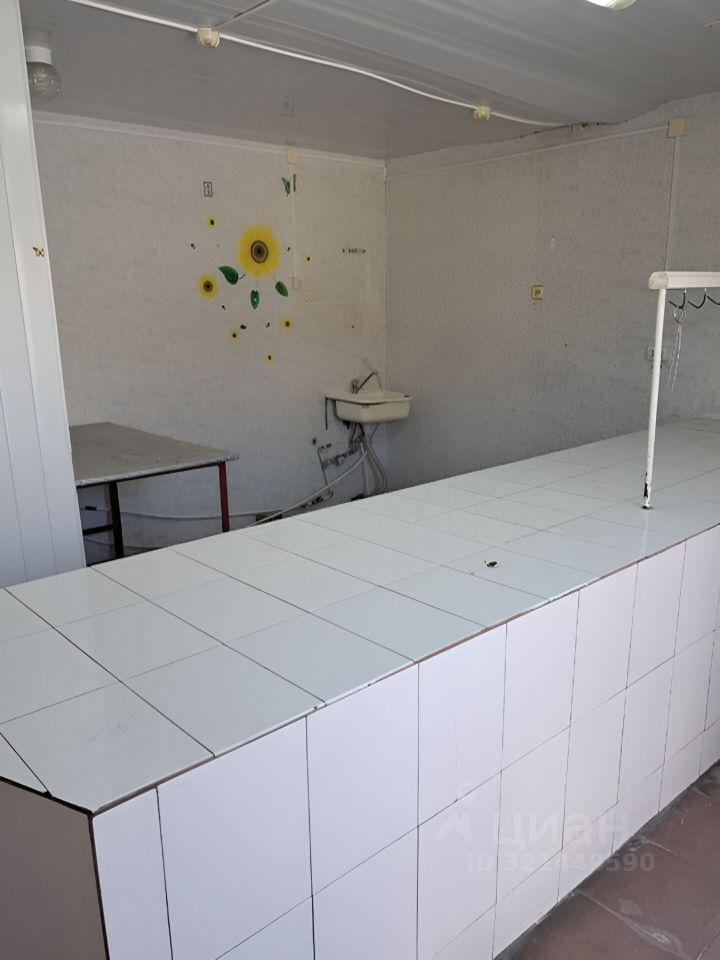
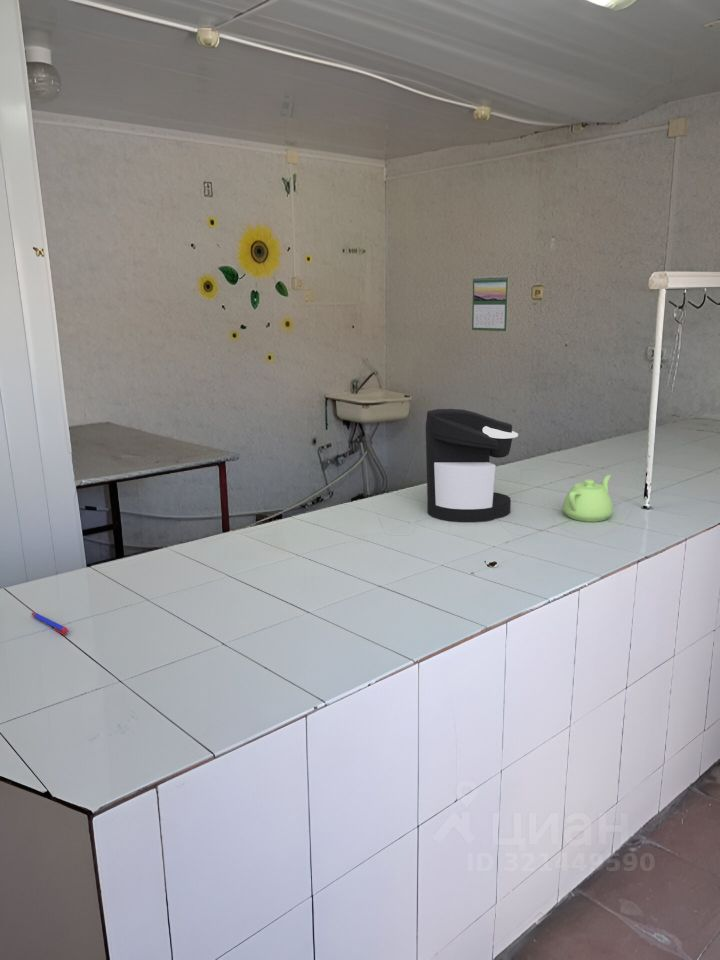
+ pen [30,612,70,635]
+ teapot [562,474,614,523]
+ calendar [471,274,510,332]
+ coffee maker [425,408,519,523]
